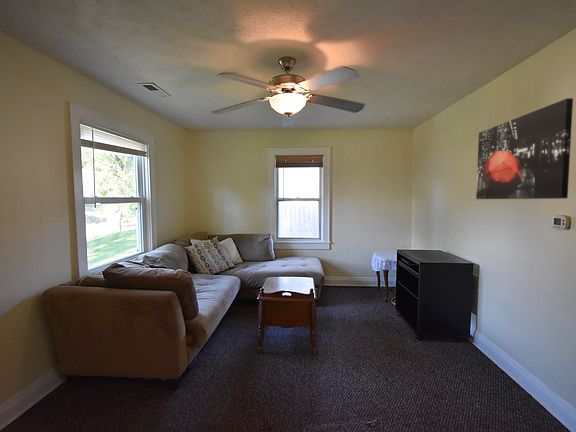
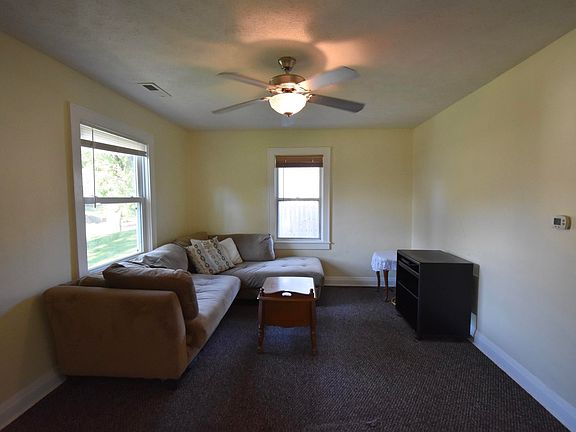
- wall art [475,97,574,200]
